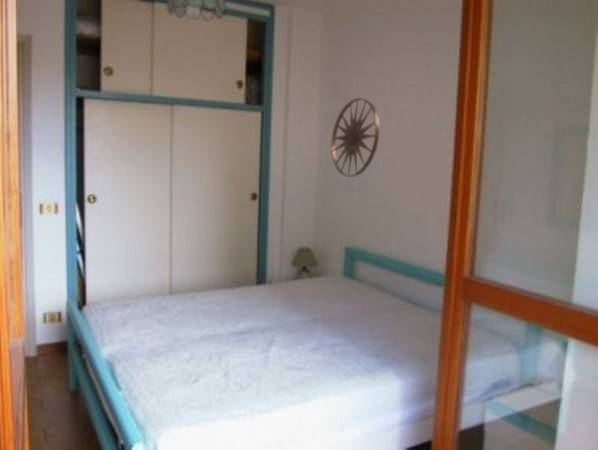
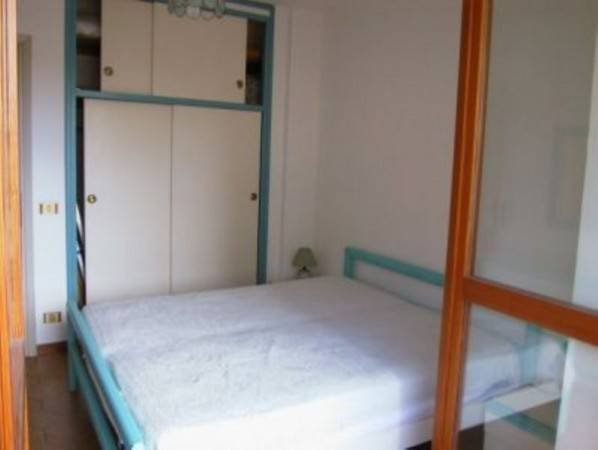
- wall art [330,97,380,178]
